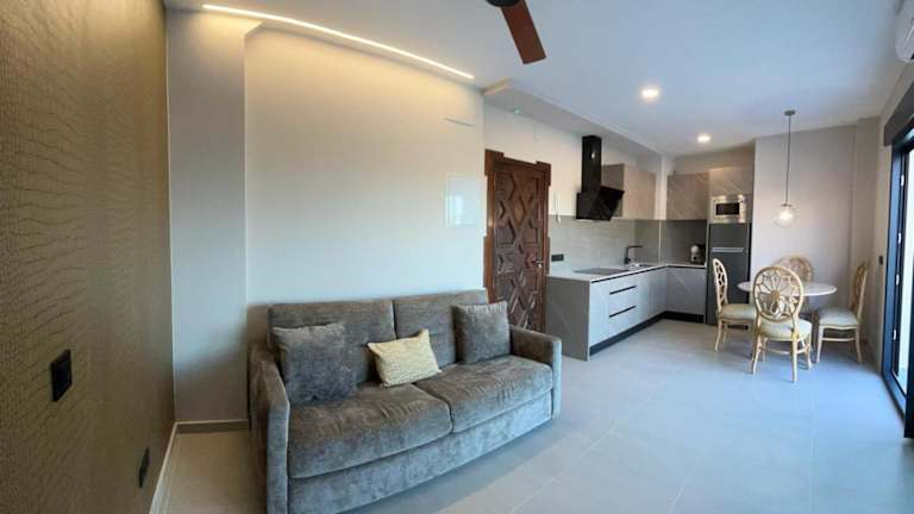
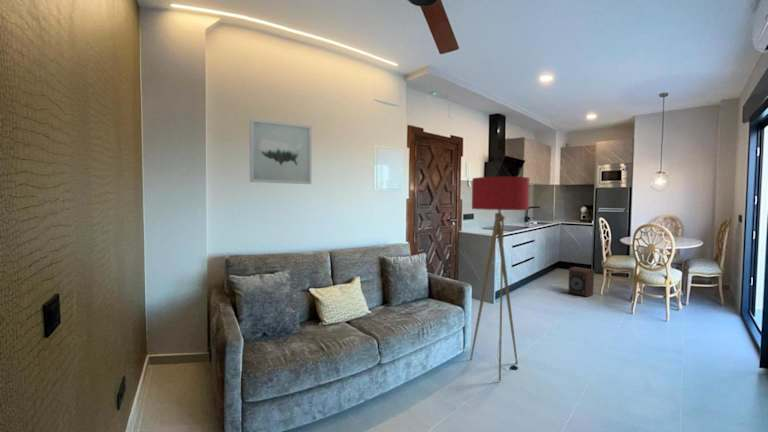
+ speaker [567,266,595,298]
+ wall art [249,118,313,185]
+ floor lamp [469,176,530,382]
